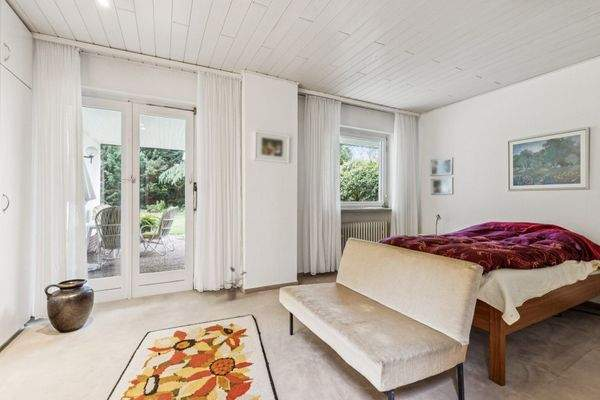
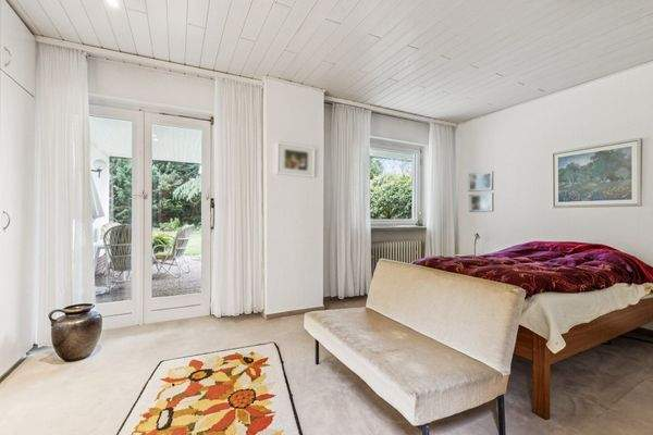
- potted plant [220,266,248,301]
